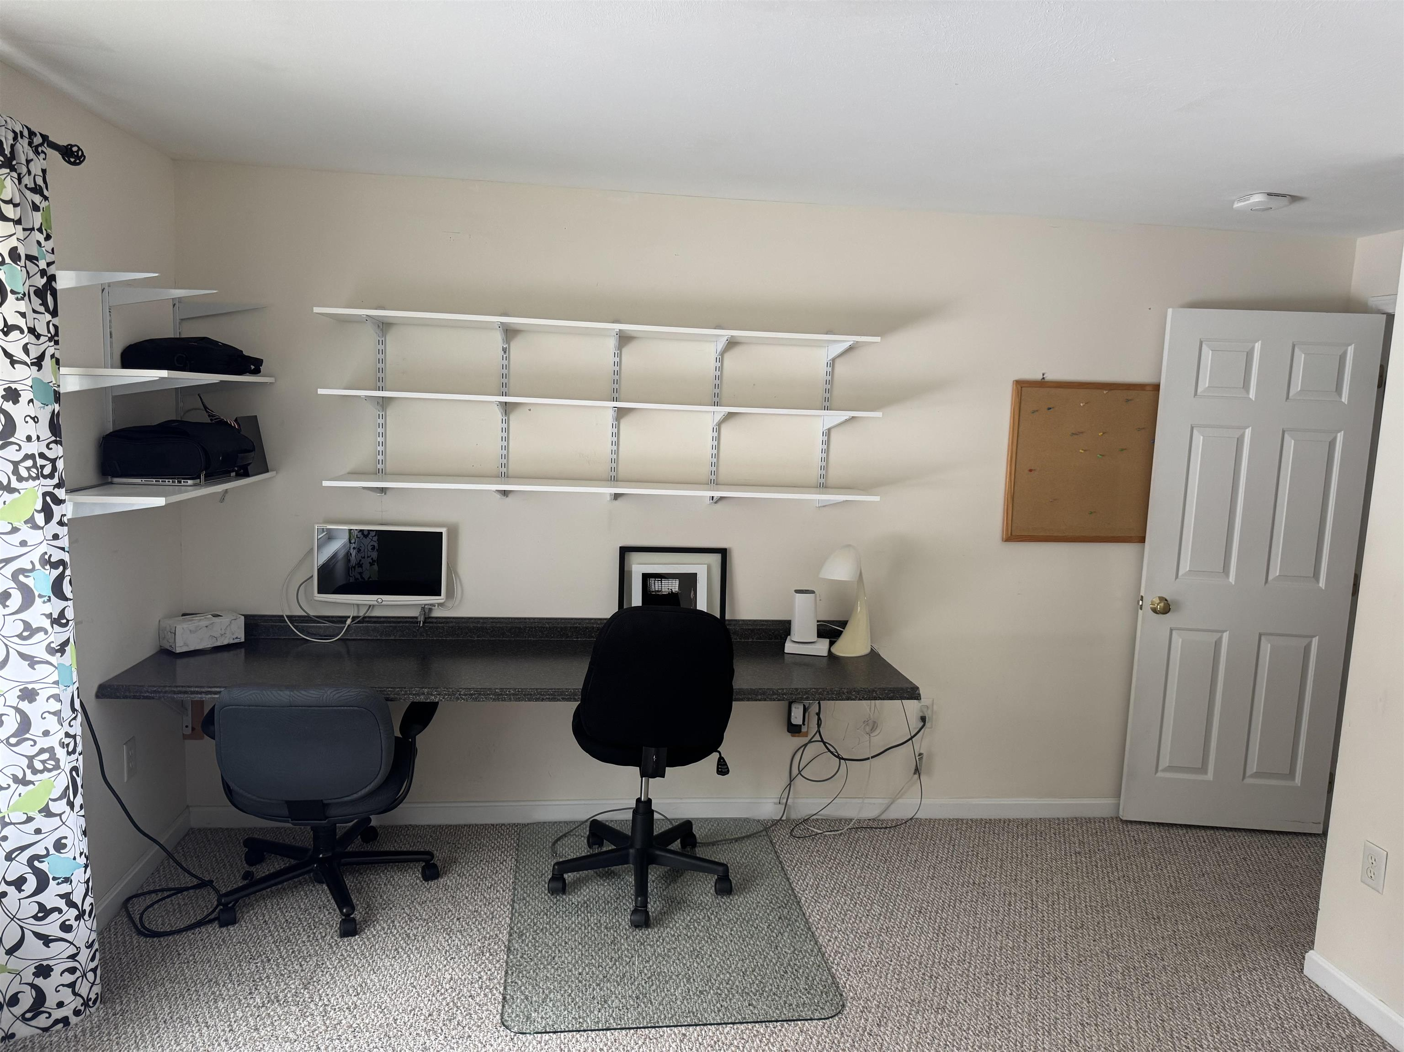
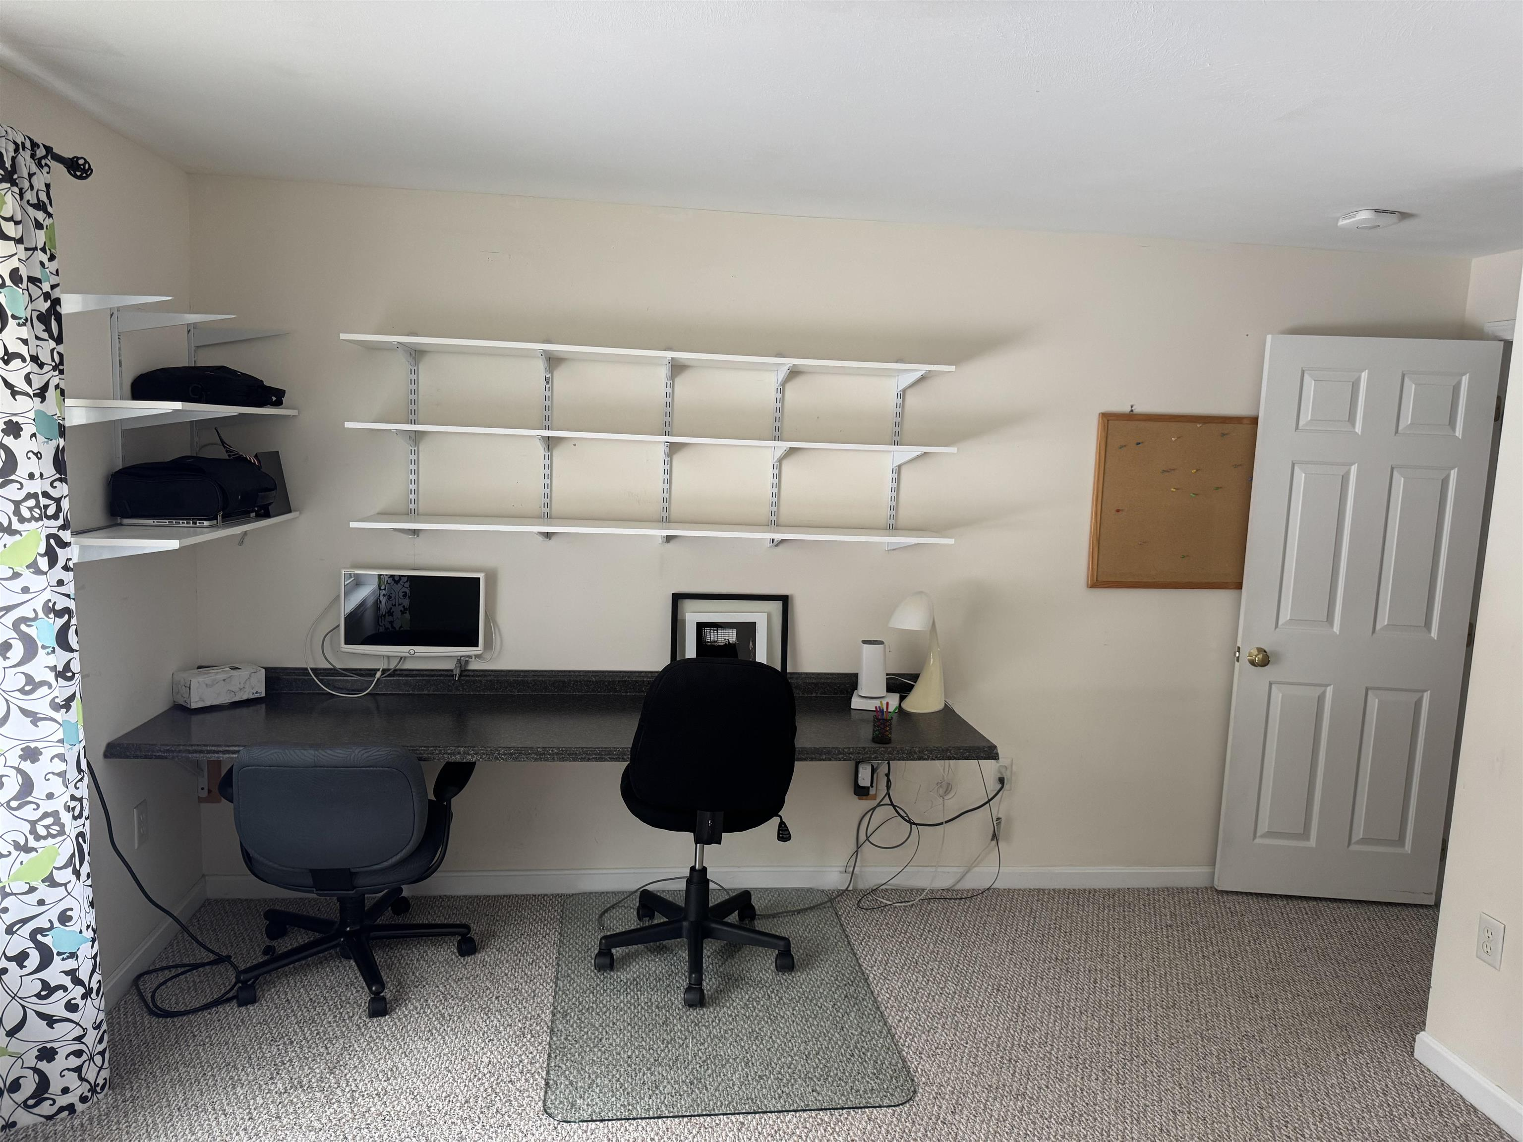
+ pen holder [871,701,899,744]
